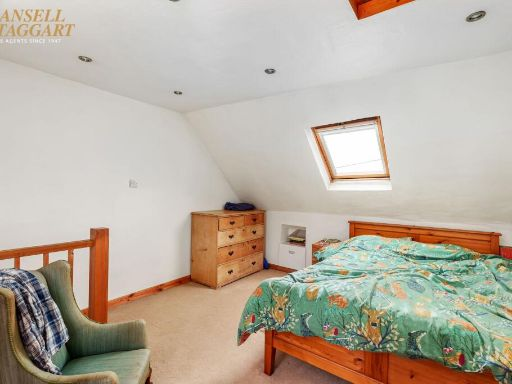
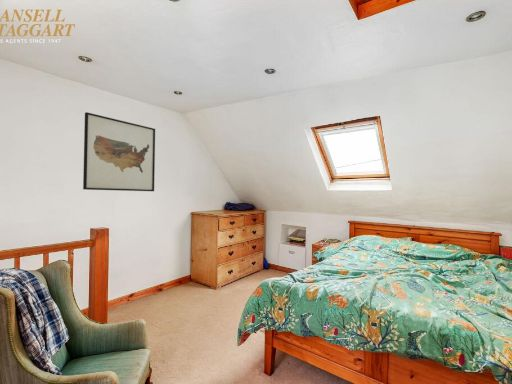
+ wall art [82,111,156,192]
